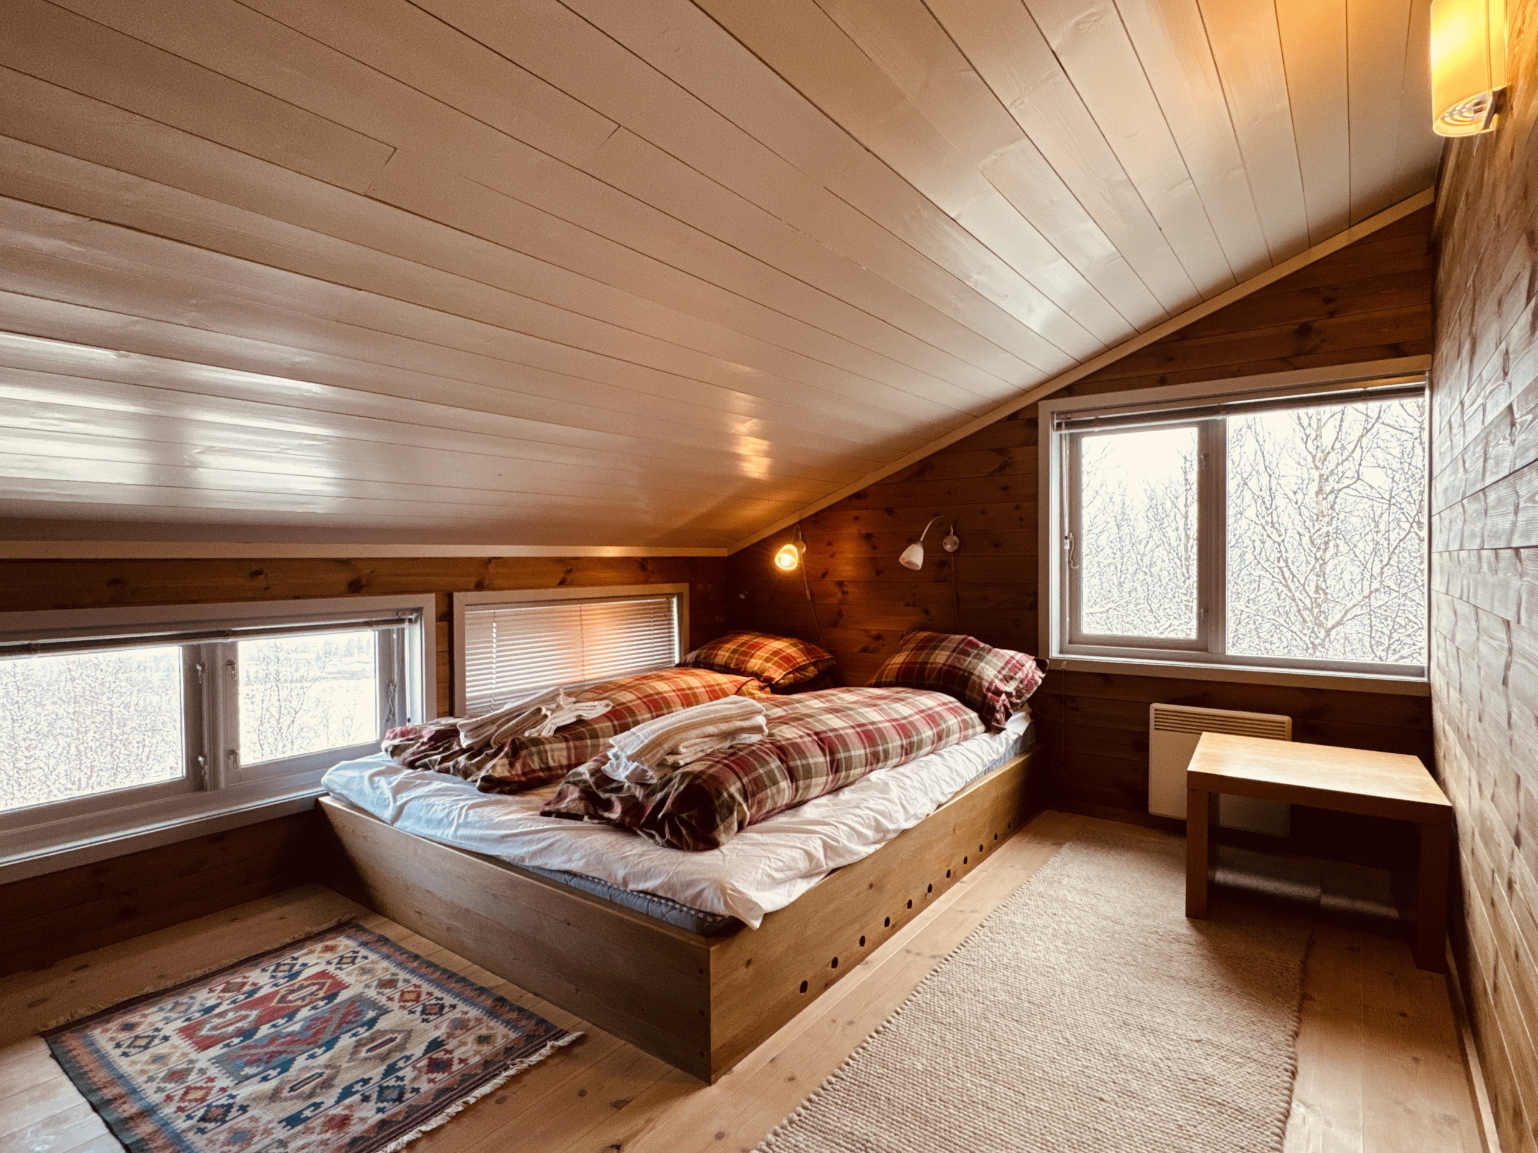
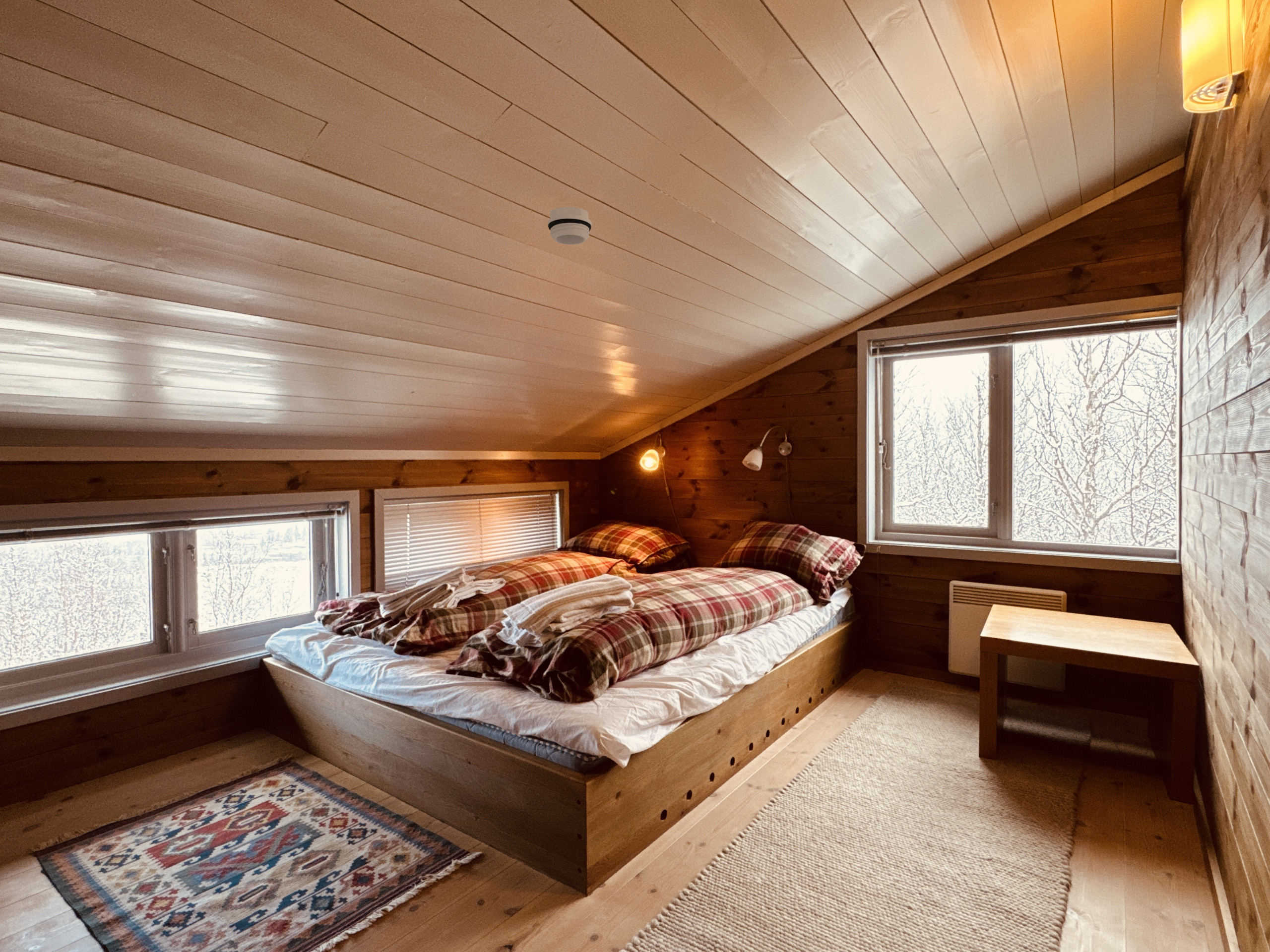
+ smoke detector [547,206,592,245]
